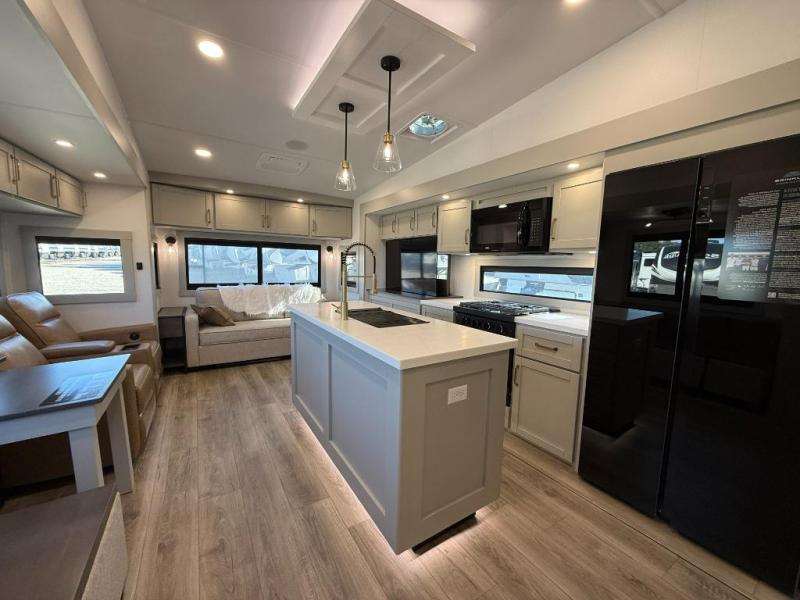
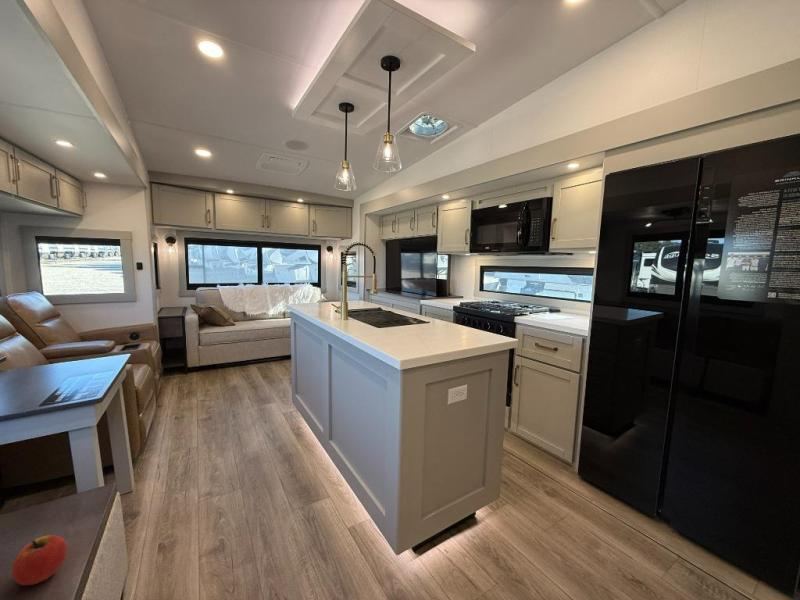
+ apple [11,534,68,586]
